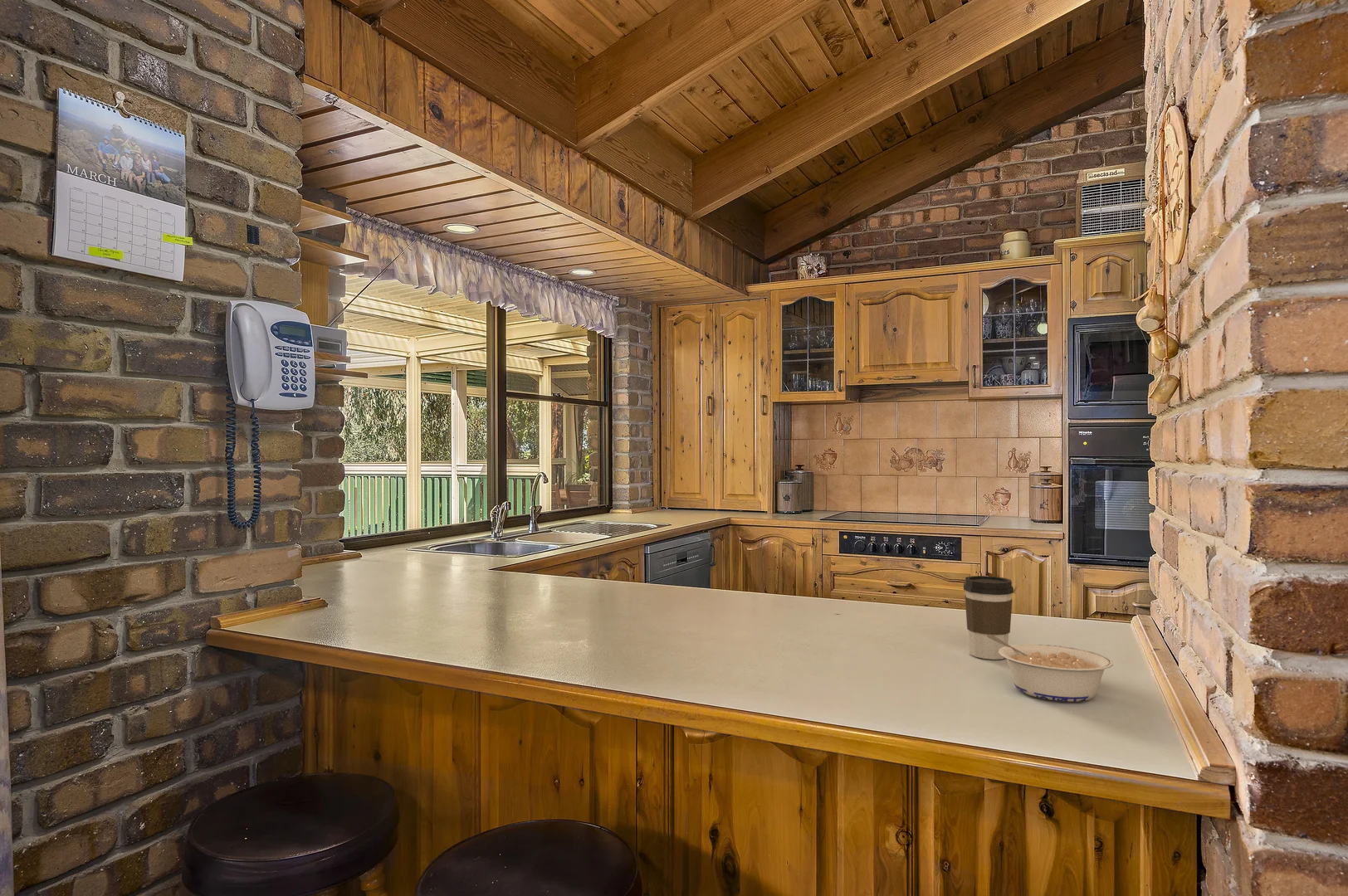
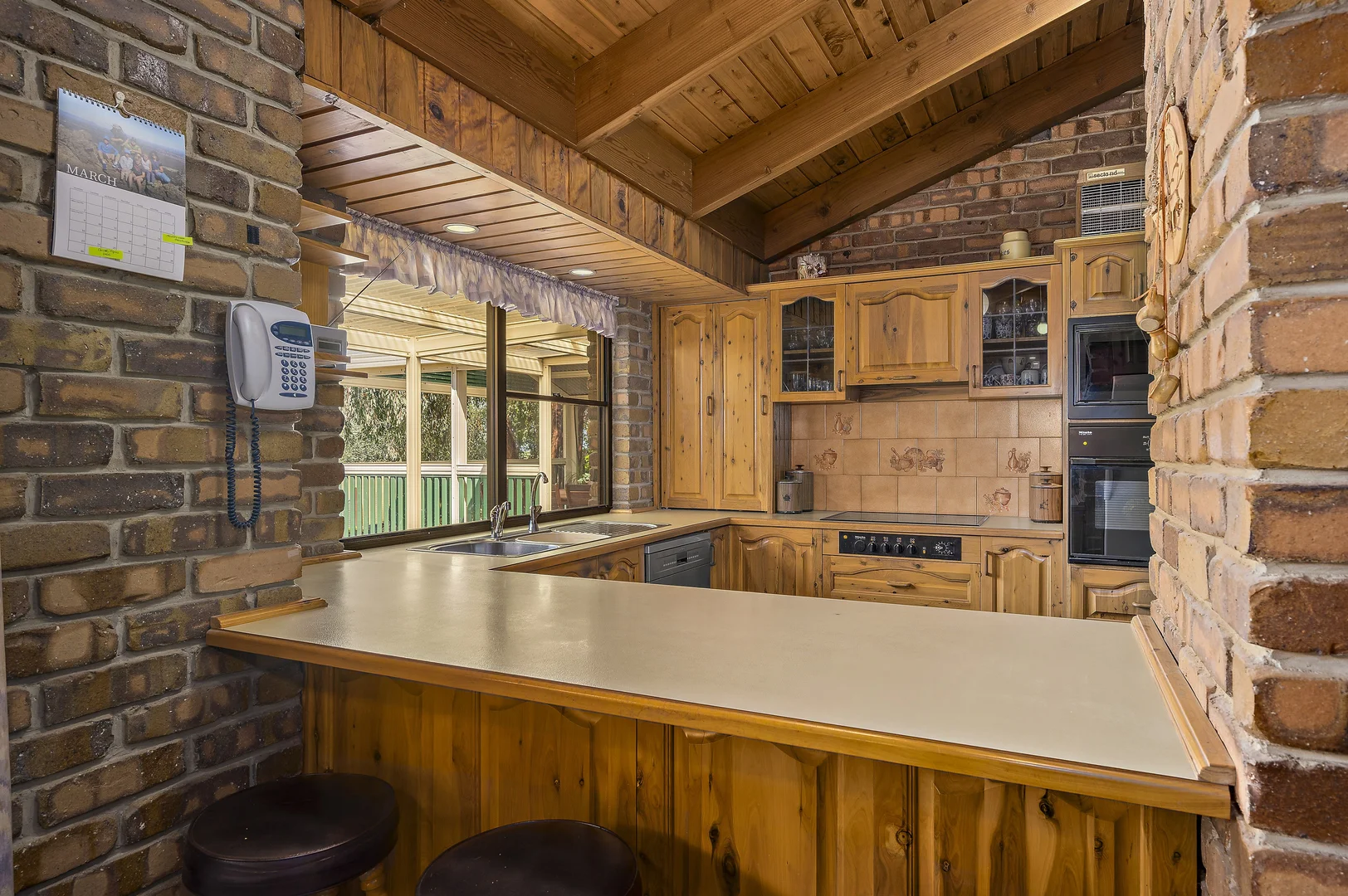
- coffee cup [963,575,1014,660]
- legume [987,634,1114,703]
